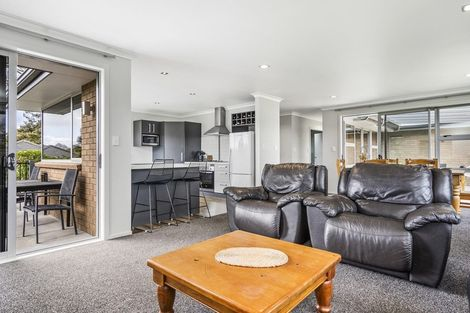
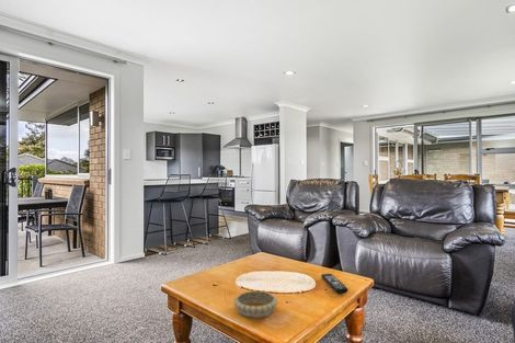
+ decorative bowl [232,289,279,319]
+ remote control [320,273,350,295]
